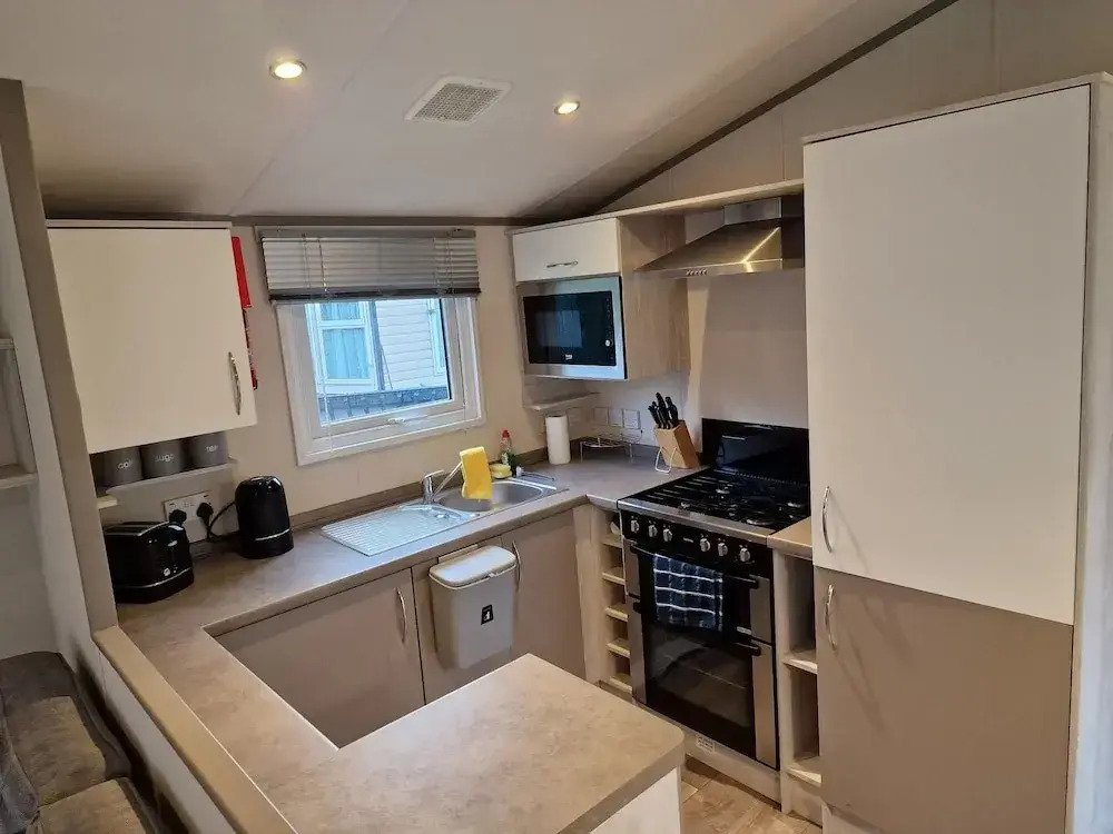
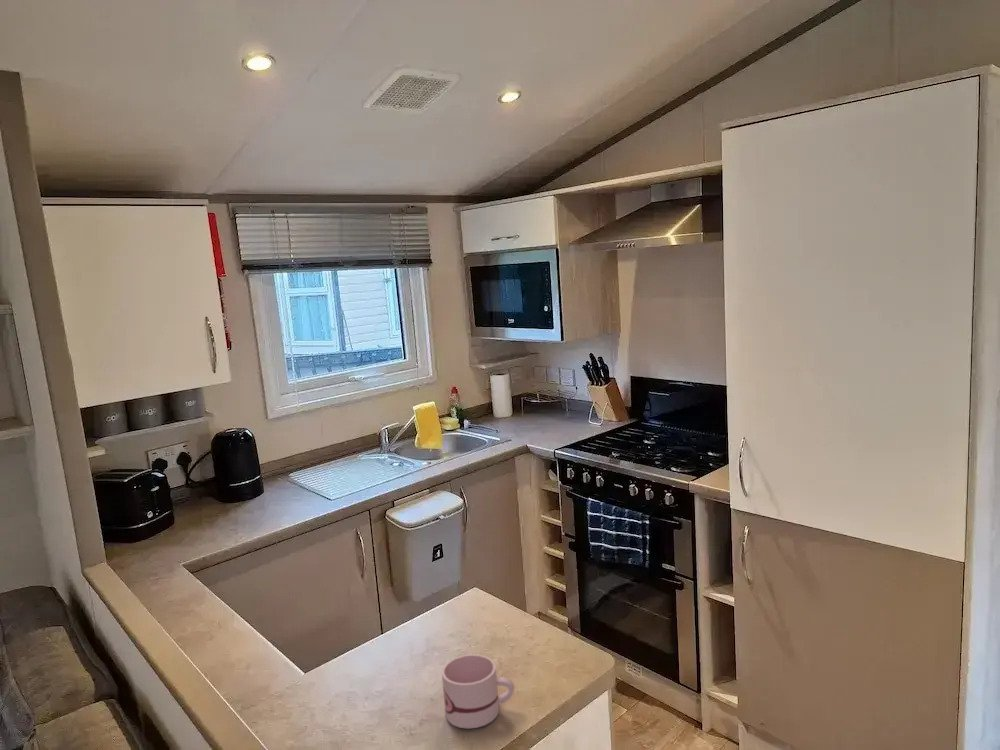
+ mug [441,653,515,730]
